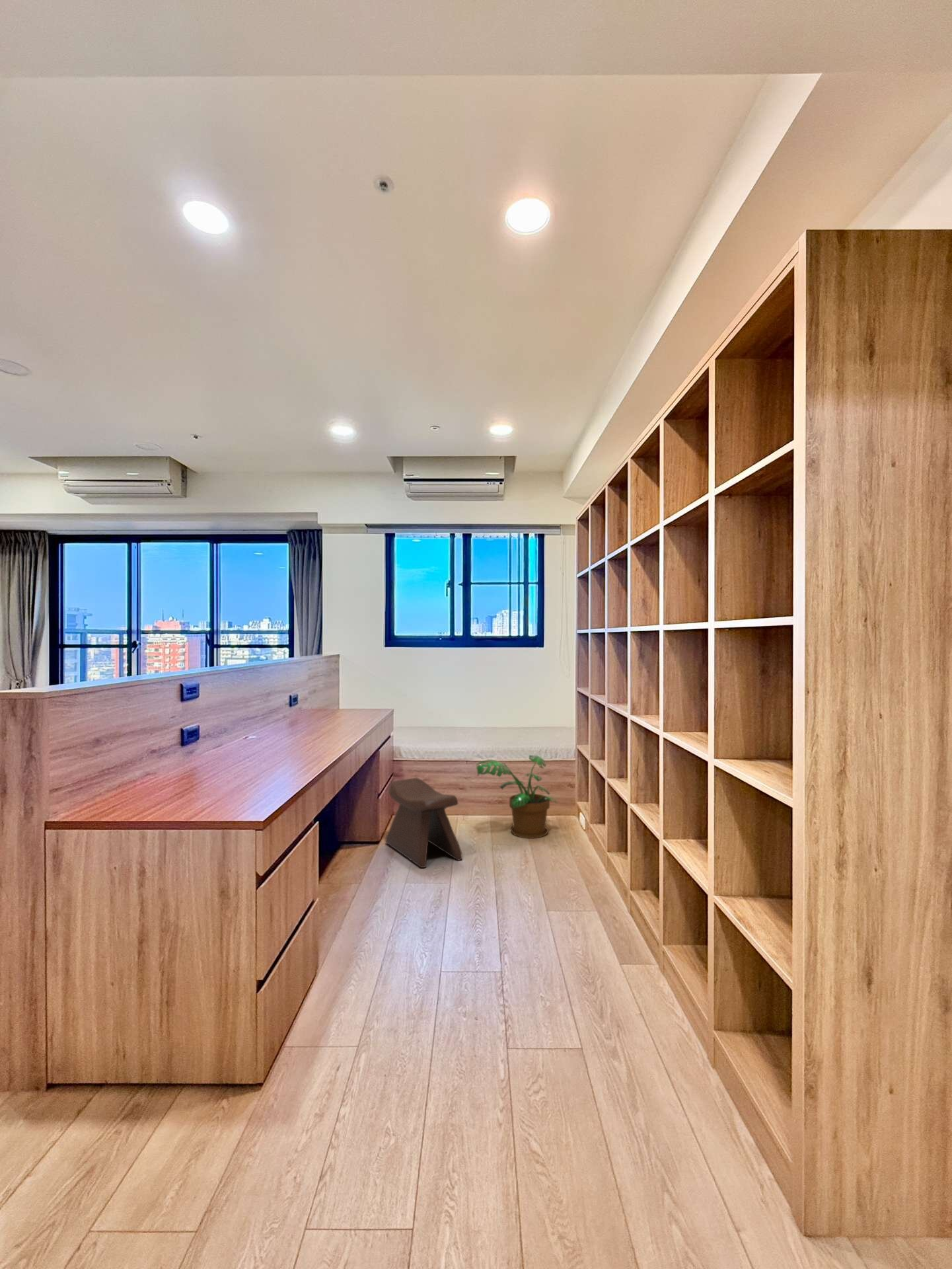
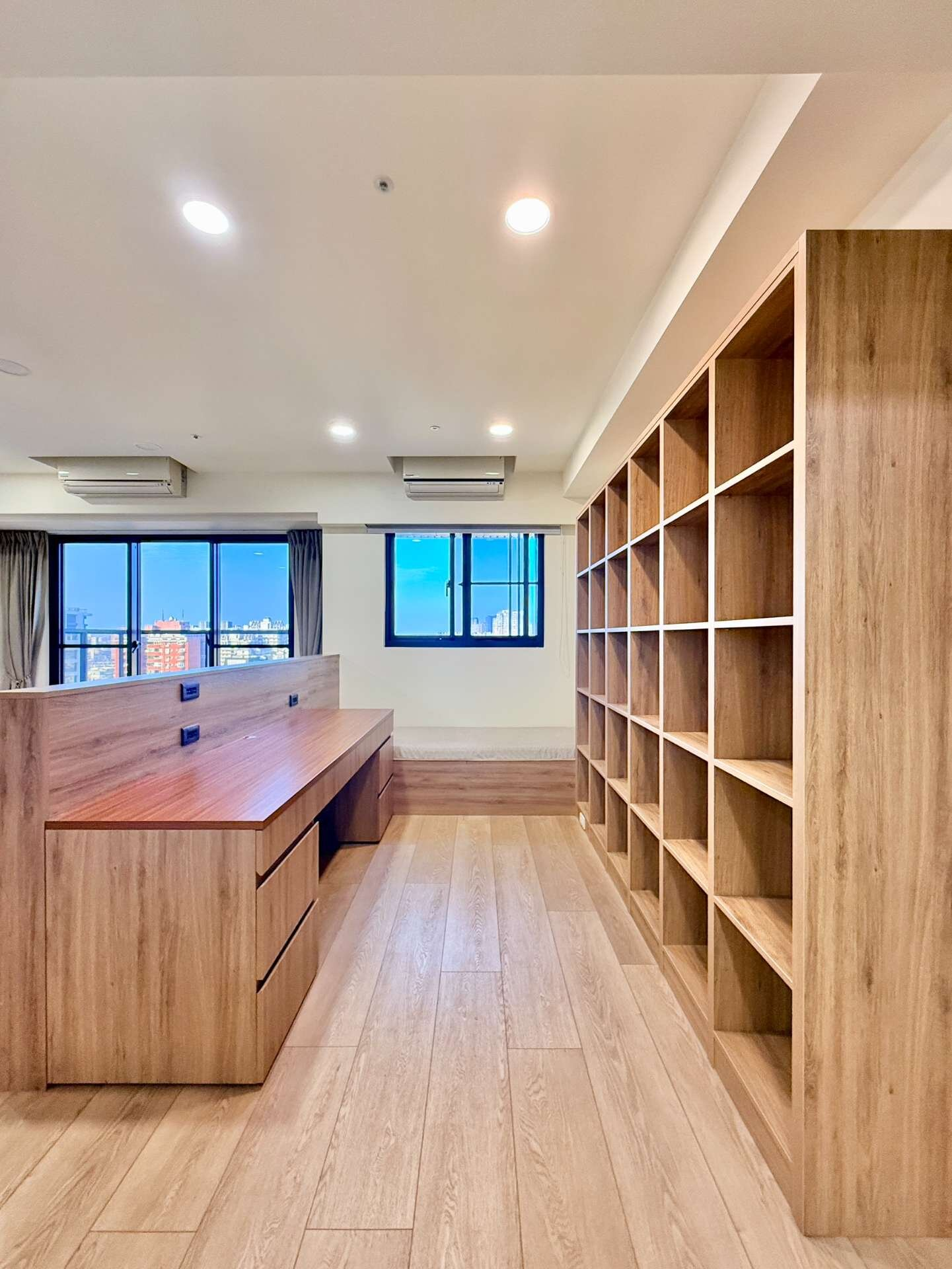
- potted plant [475,754,558,839]
- stool [384,777,463,868]
